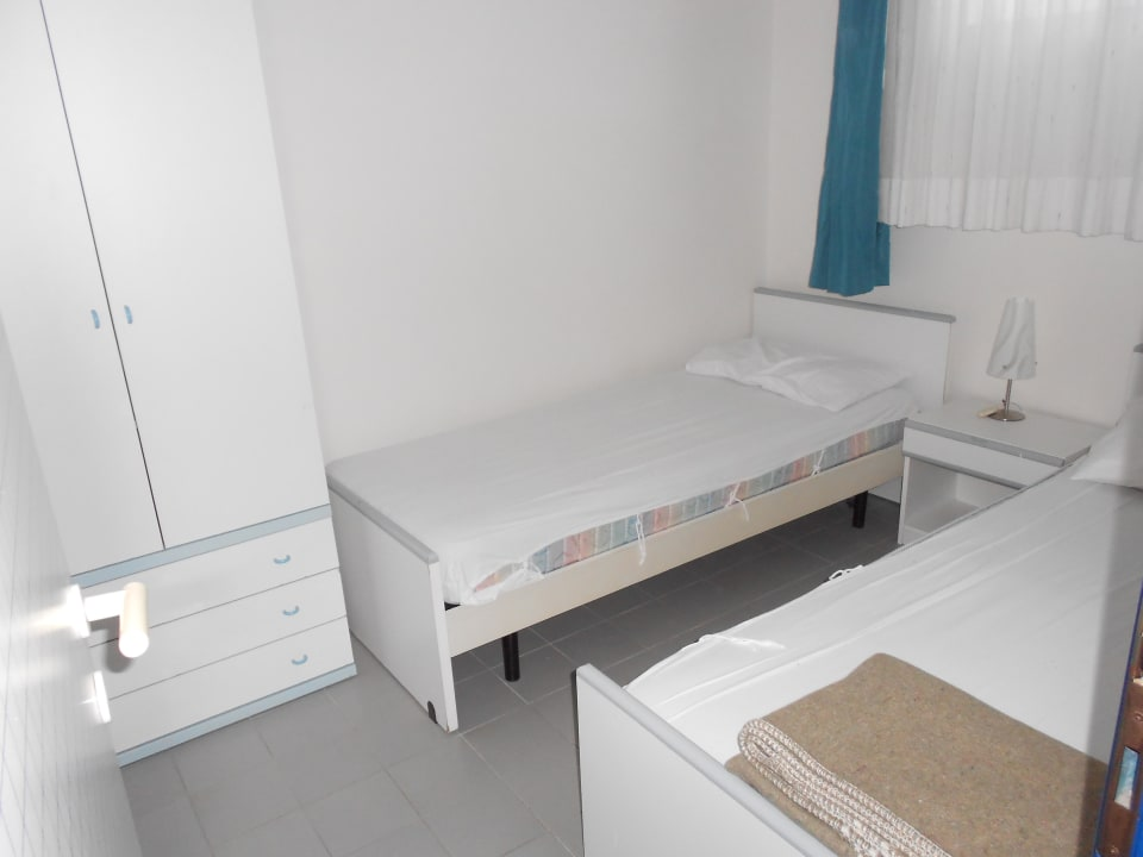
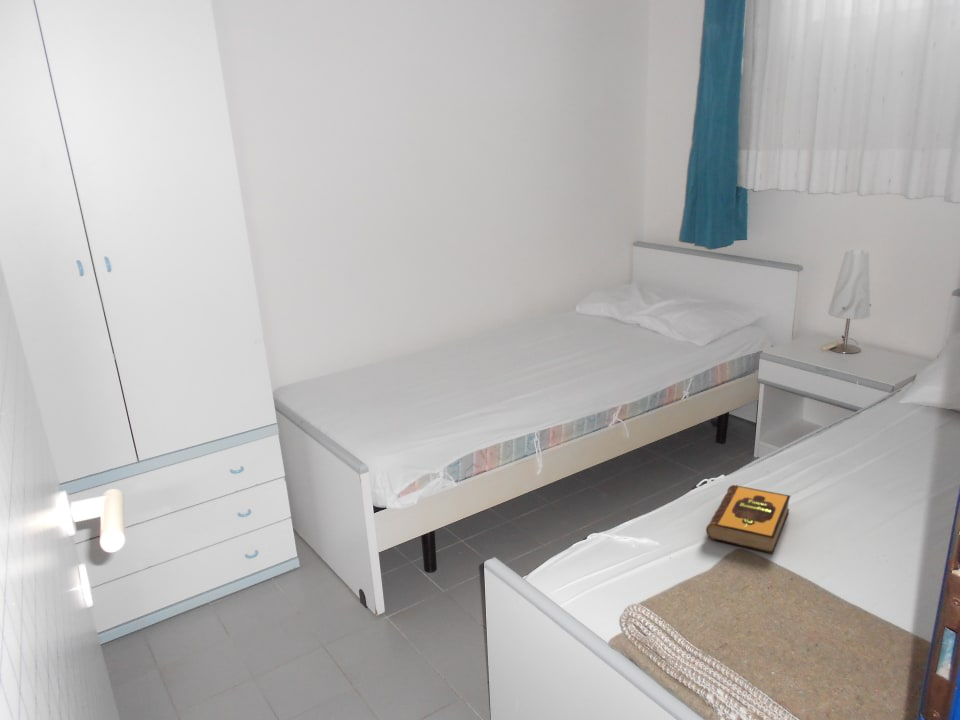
+ hardback book [705,484,791,554]
